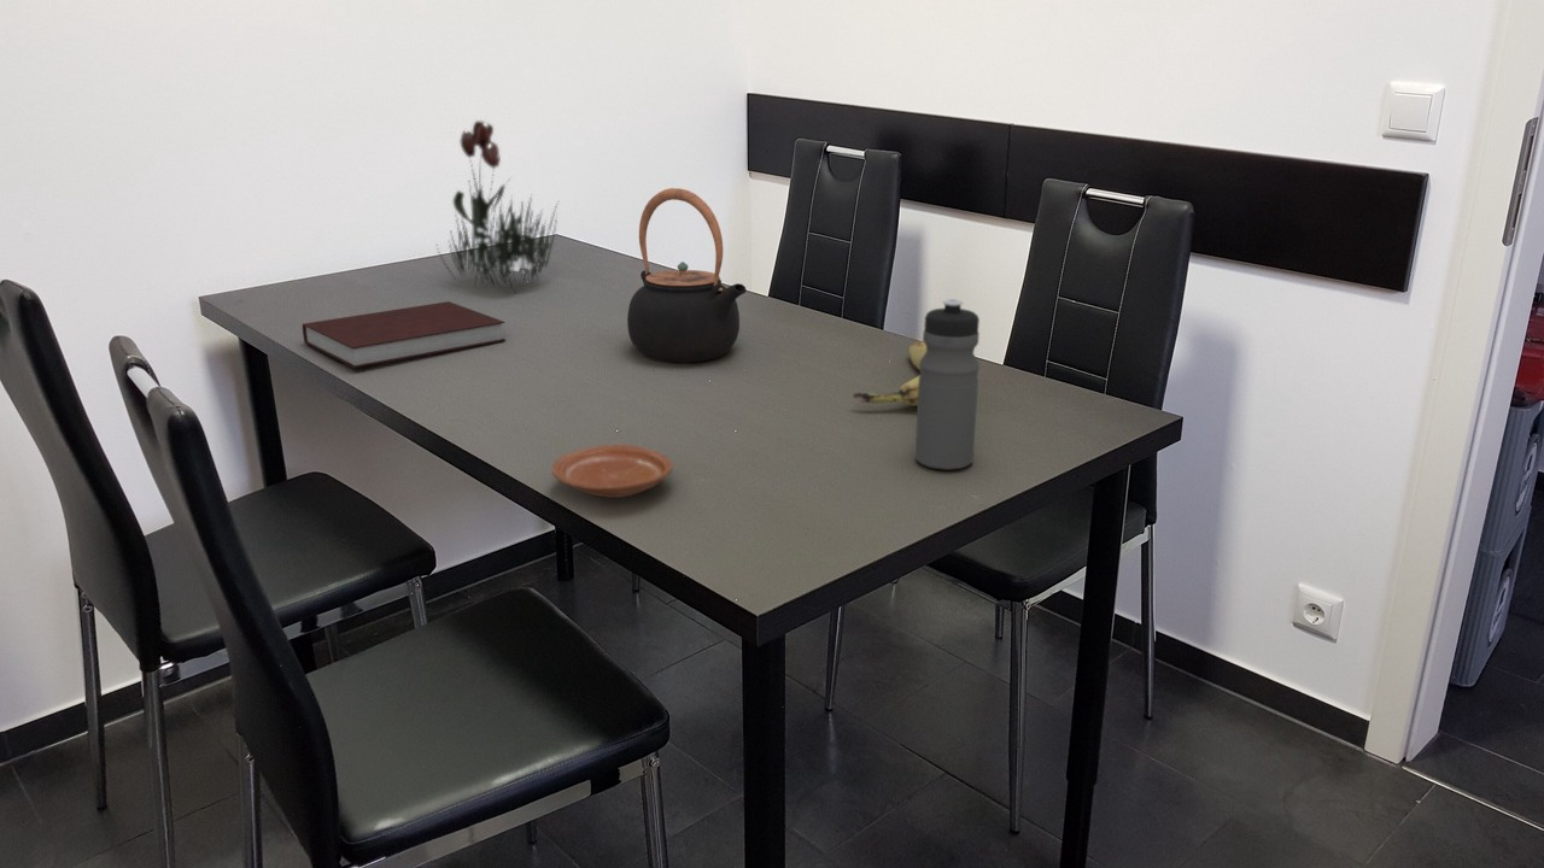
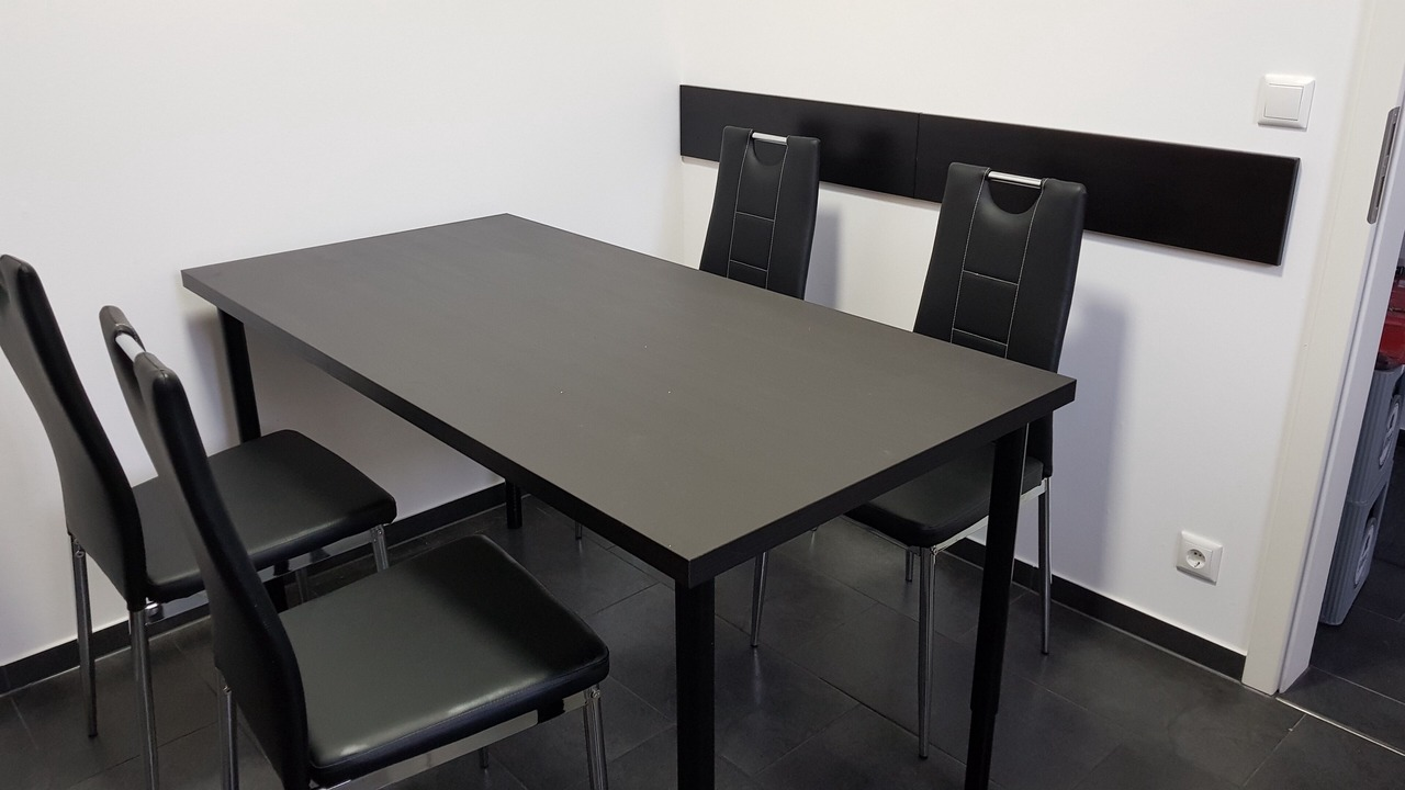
- plate [551,444,674,499]
- water bottle [914,299,981,471]
- fruit [852,340,926,407]
- teapot [626,187,748,364]
- flower [435,119,560,294]
- notebook [302,300,507,369]
